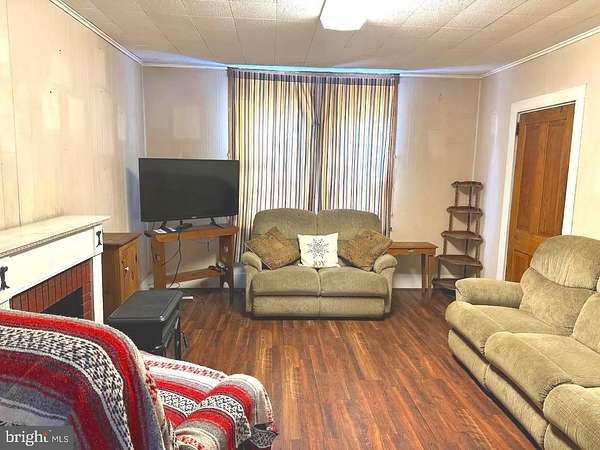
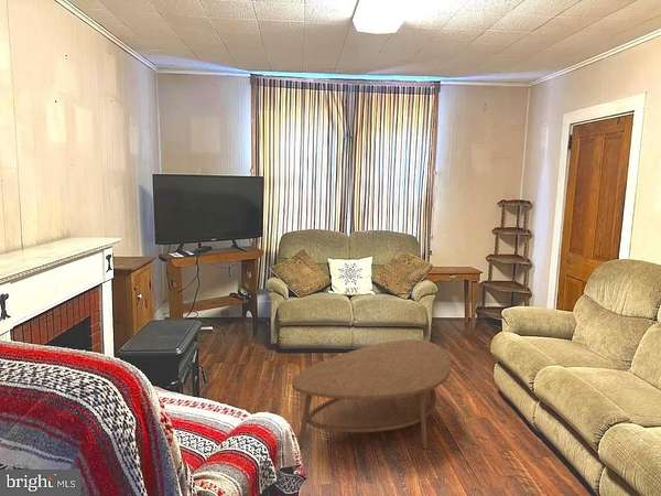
+ coffee table [291,338,452,451]
